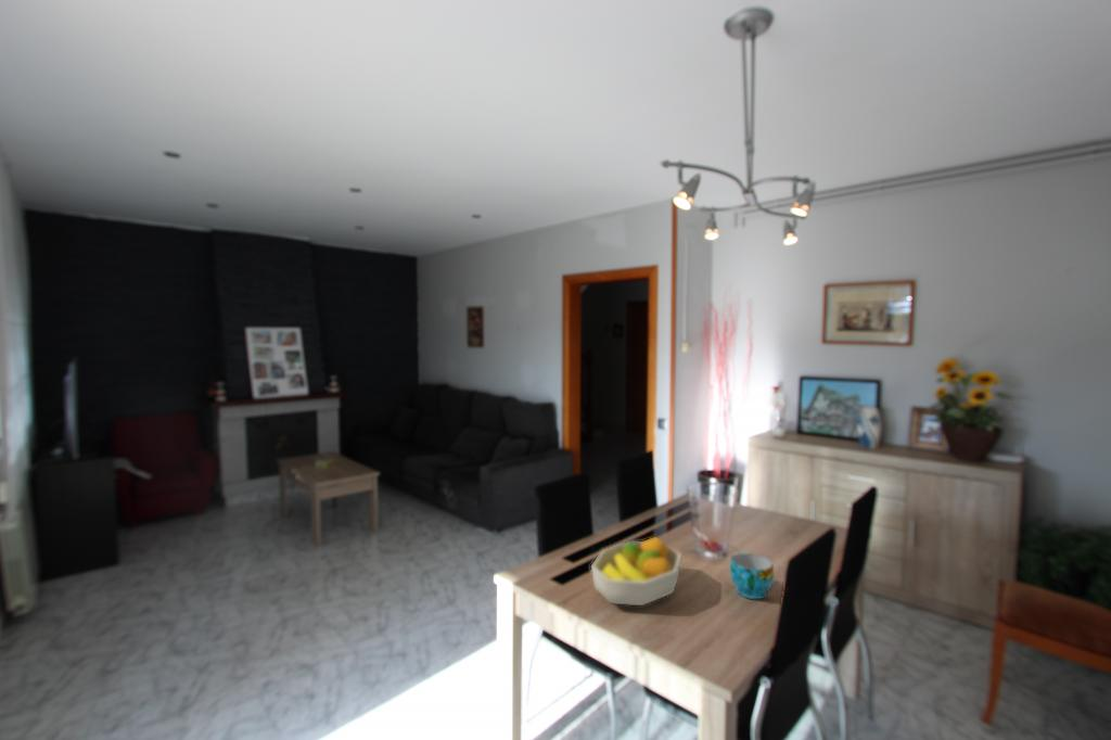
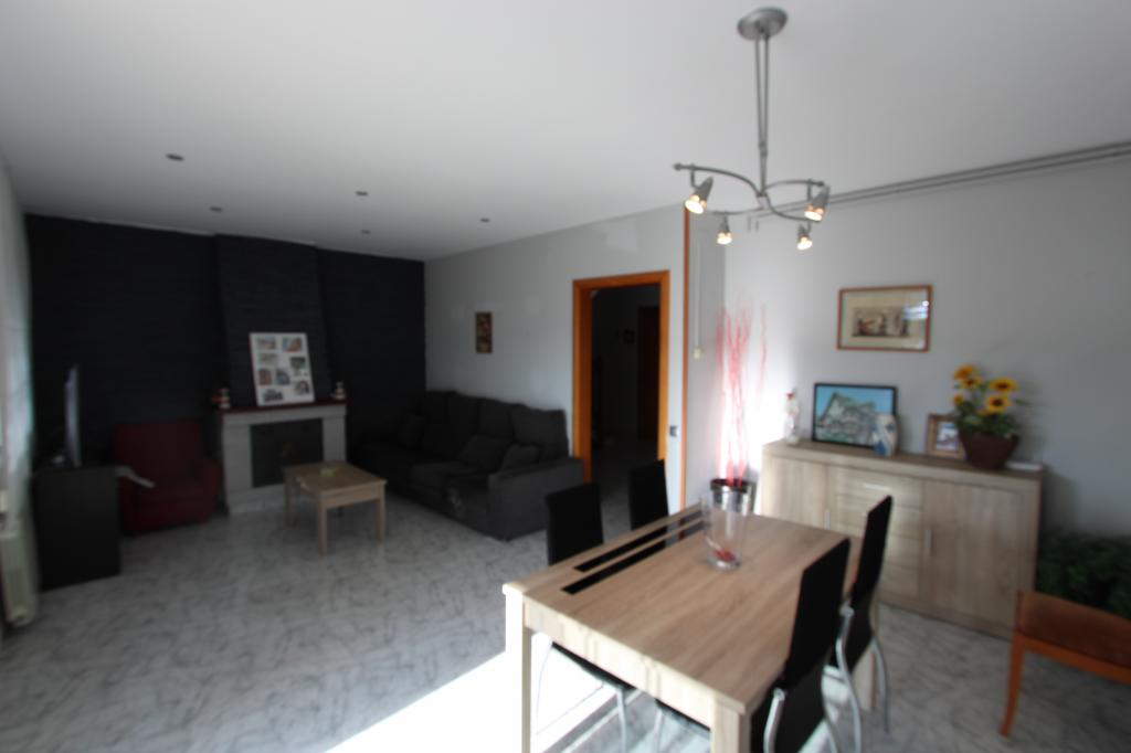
- fruit bowl [590,536,682,607]
- cup [729,552,776,600]
